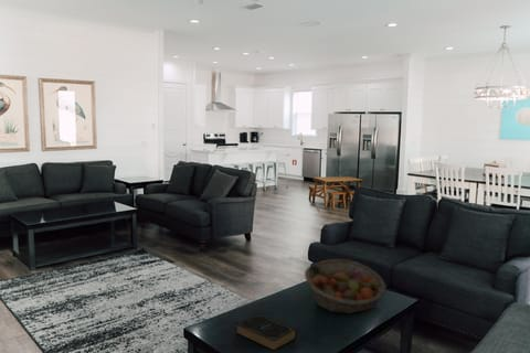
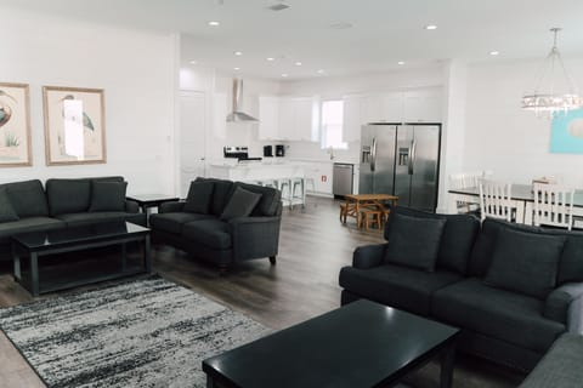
- book [235,313,297,352]
- fruit basket [304,258,388,315]
